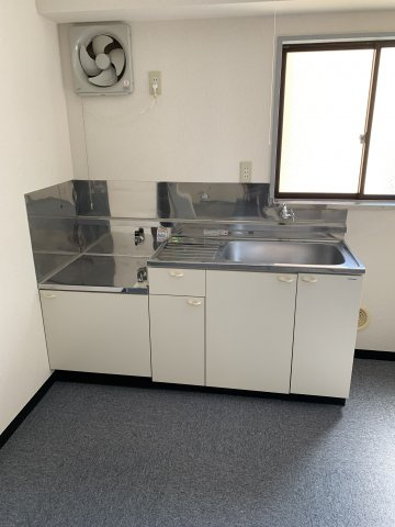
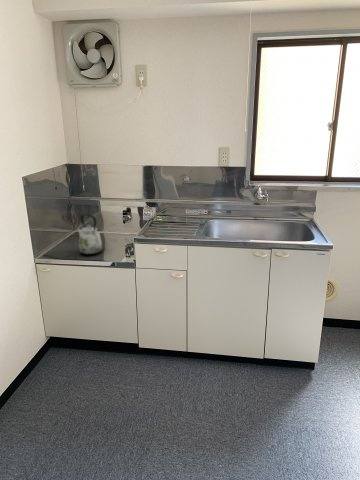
+ kettle [76,213,103,256]
